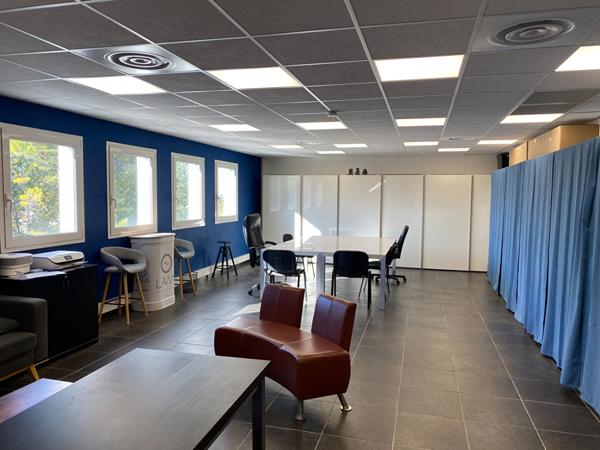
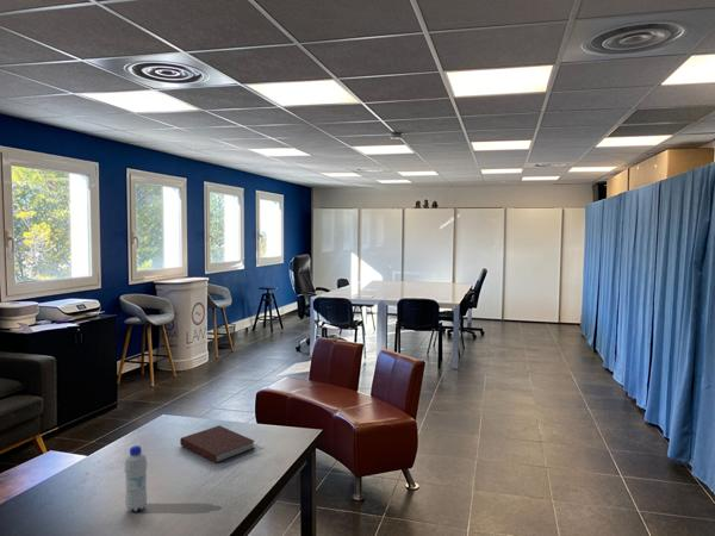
+ bottle [123,444,149,512]
+ notebook [179,424,256,465]
